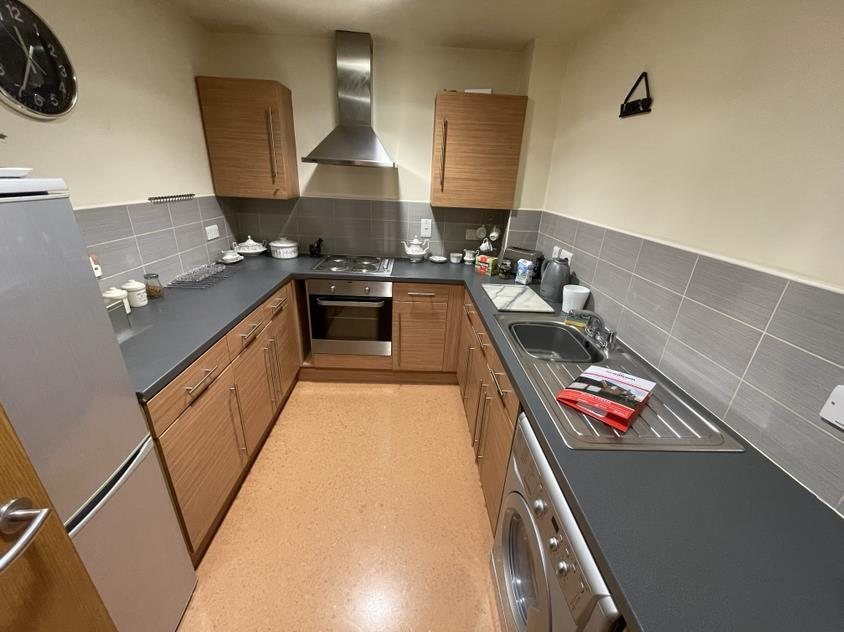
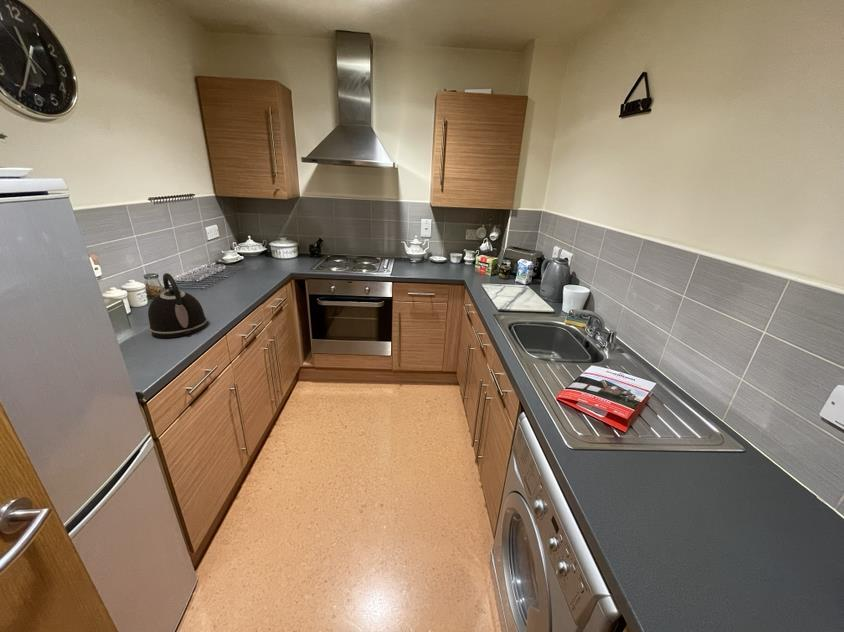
+ kettle [147,272,208,339]
